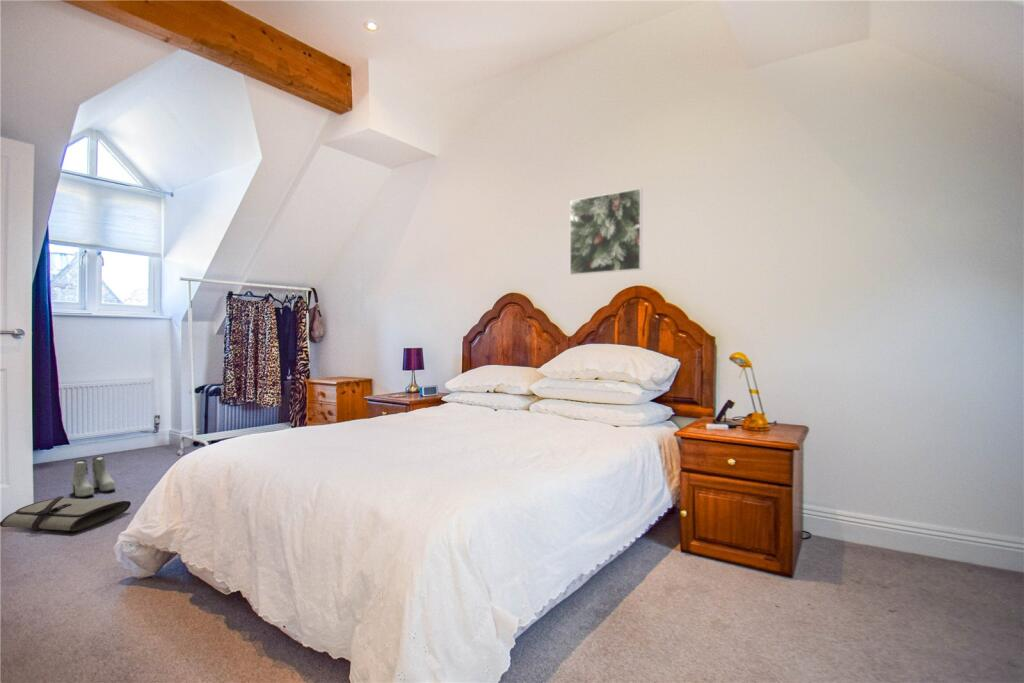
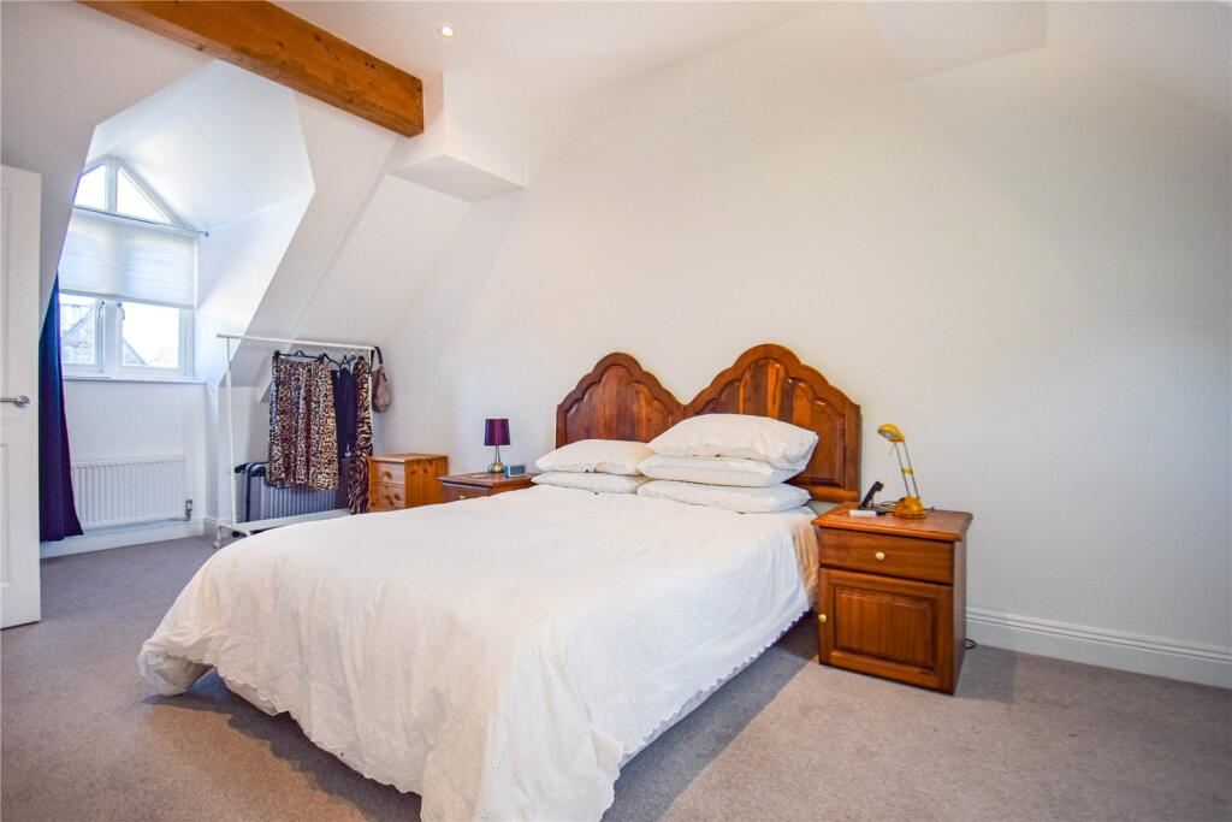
- boots [70,455,116,498]
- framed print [569,187,643,276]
- tool roll [0,495,132,532]
